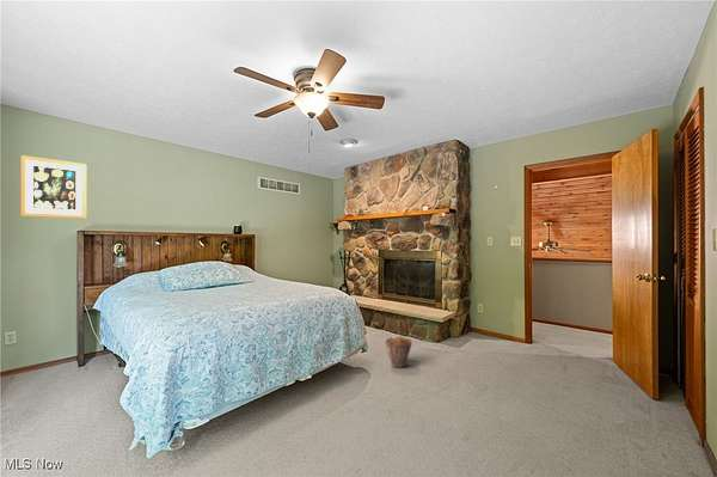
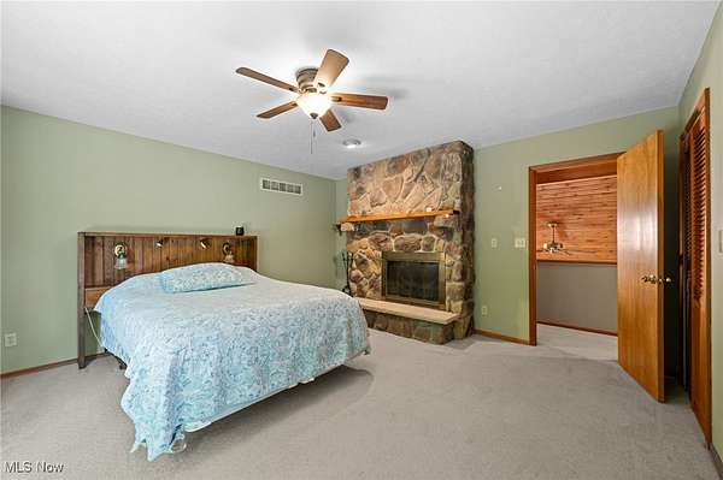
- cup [384,336,413,369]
- wall art [20,154,87,220]
